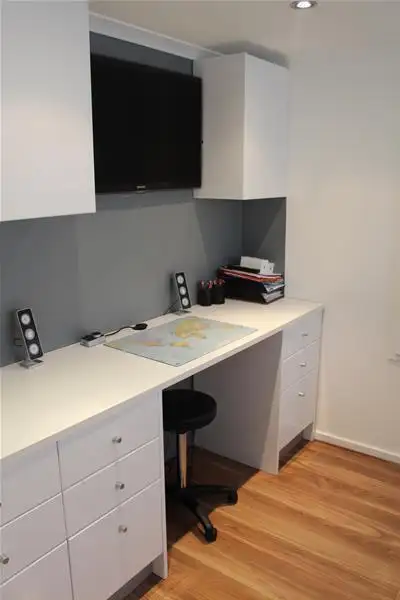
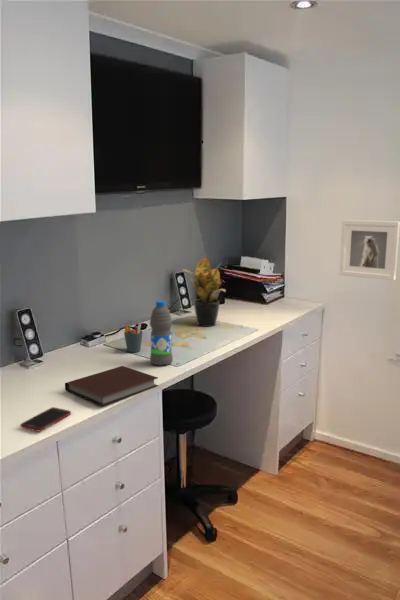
+ potted plant [181,256,227,328]
+ water bottle [149,300,174,367]
+ cell phone [19,406,72,432]
+ notebook [64,365,159,407]
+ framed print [338,219,400,281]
+ pen holder [123,322,144,353]
